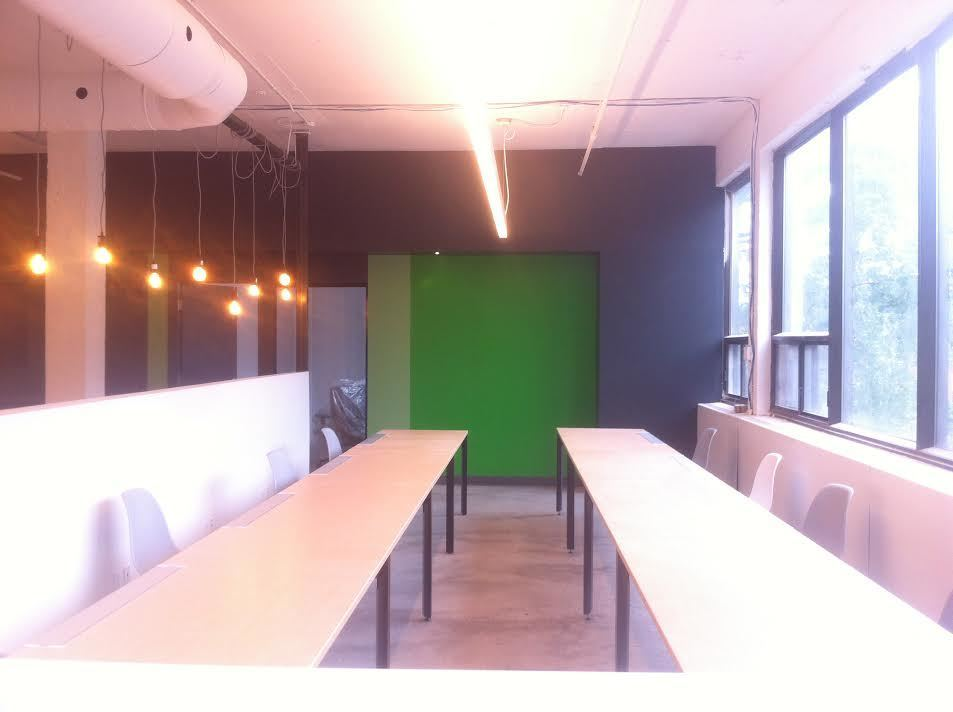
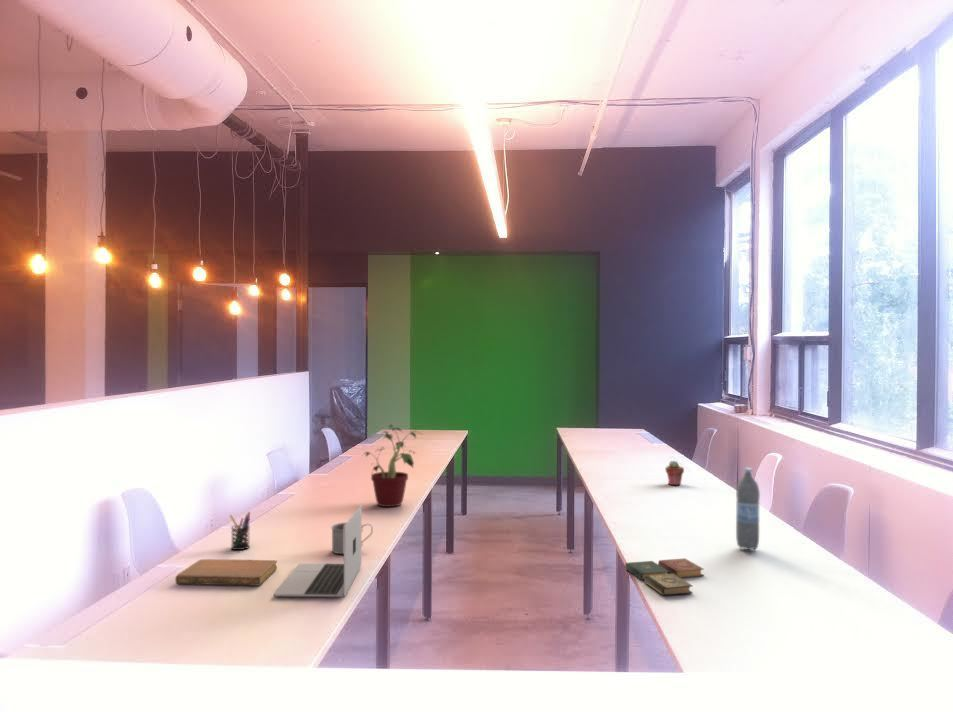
+ potted succulent [664,460,685,486]
+ mug [330,522,374,555]
+ notebook [175,558,278,586]
+ book [624,557,705,597]
+ water bottle [735,467,761,551]
+ laptop [273,504,362,598]
+ pen holder [228,511,251,551]
+ potted plant [362,423,422,508]
